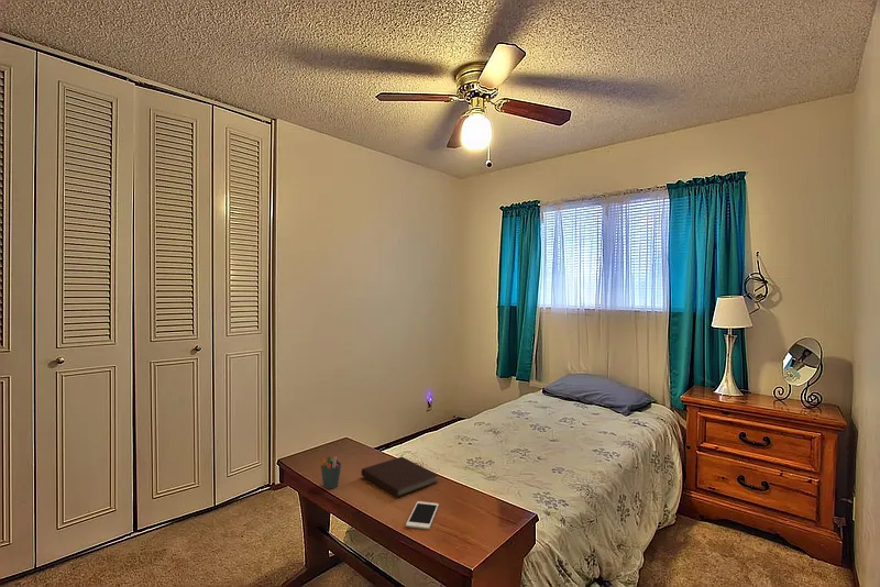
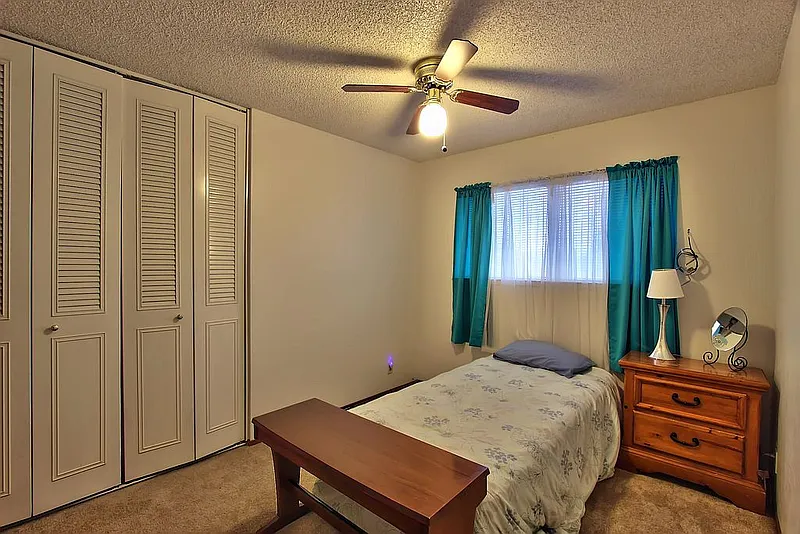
- cell phone [405,500,440,530]
- notebook [361,456,440,499]
- pen holder [319,454,342,489]
